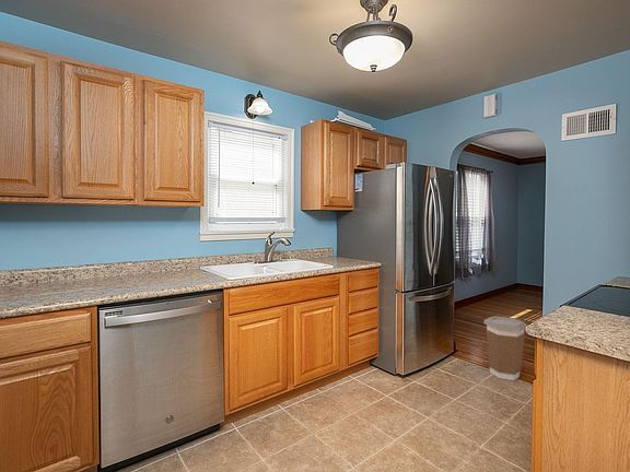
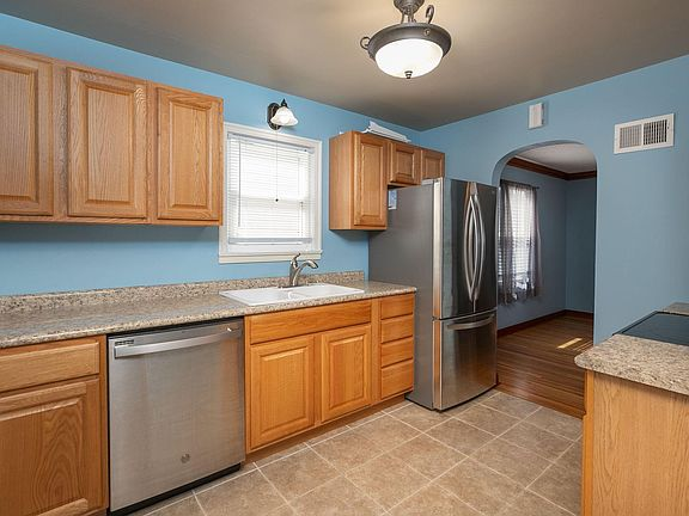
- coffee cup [482,316,528,381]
